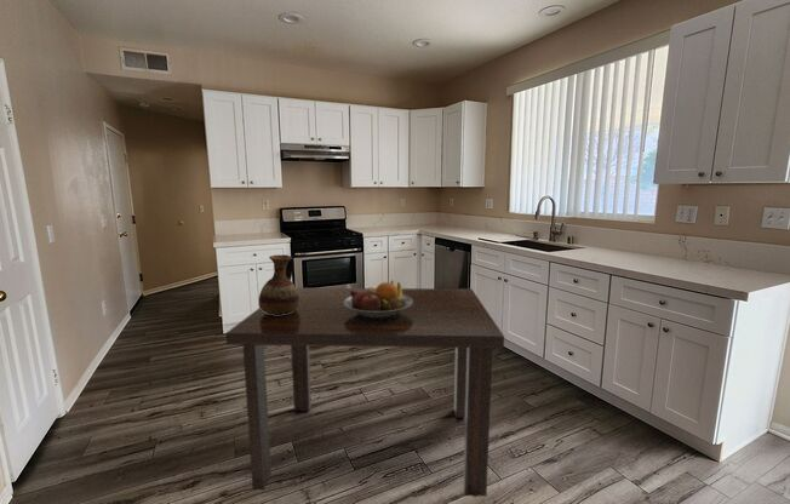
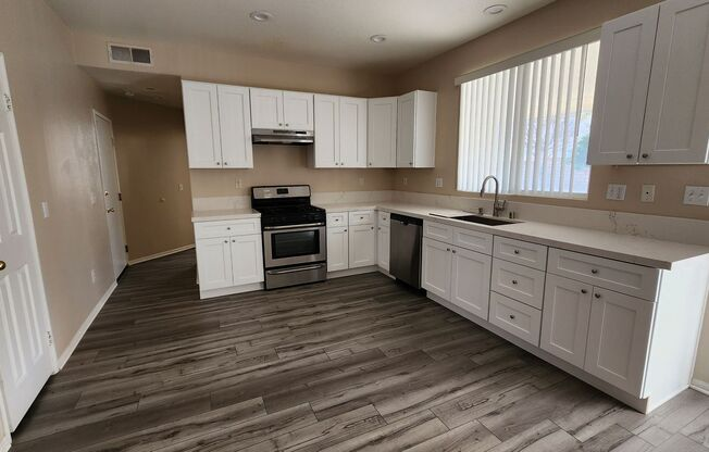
- dining table [224,287,505,498]
- ceramic pitcher [258,253,299,315]
- fruit bowl [344,279,413,317]
